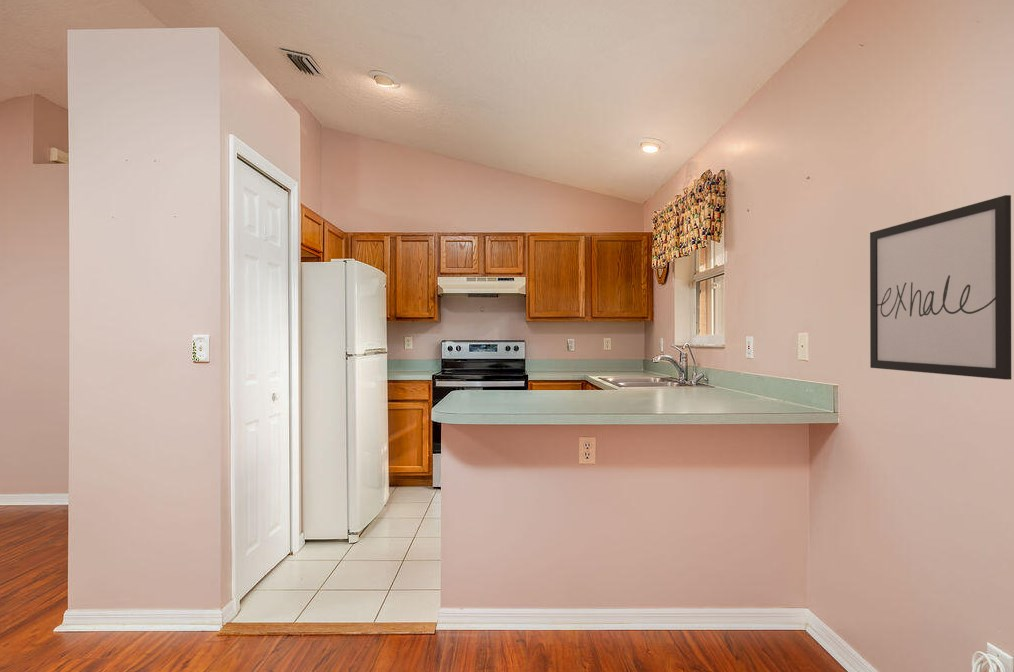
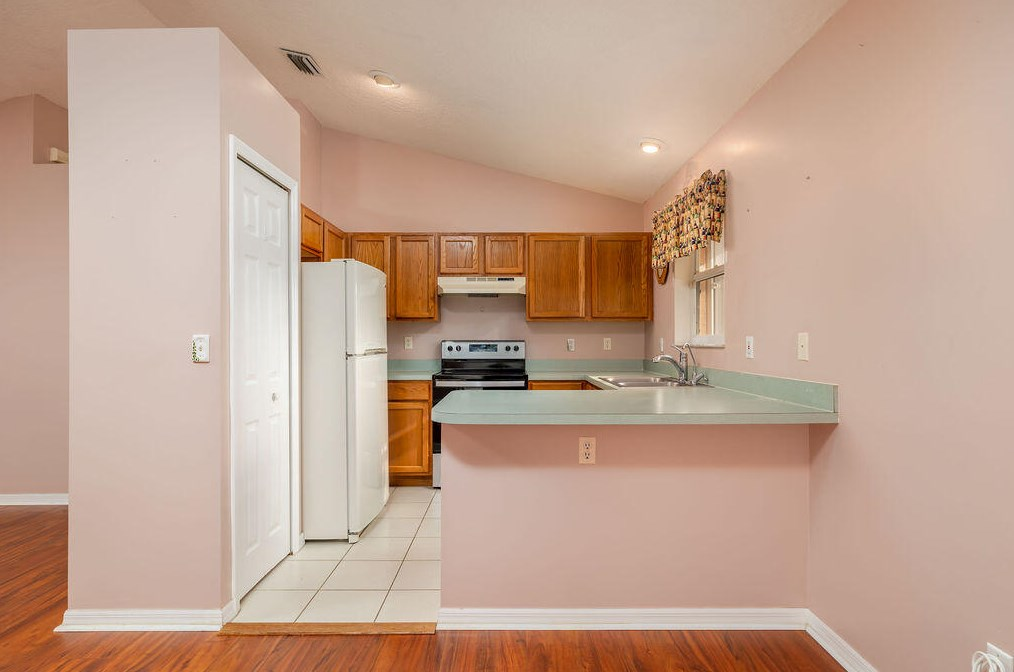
- wall art [869,194,1012,381]
